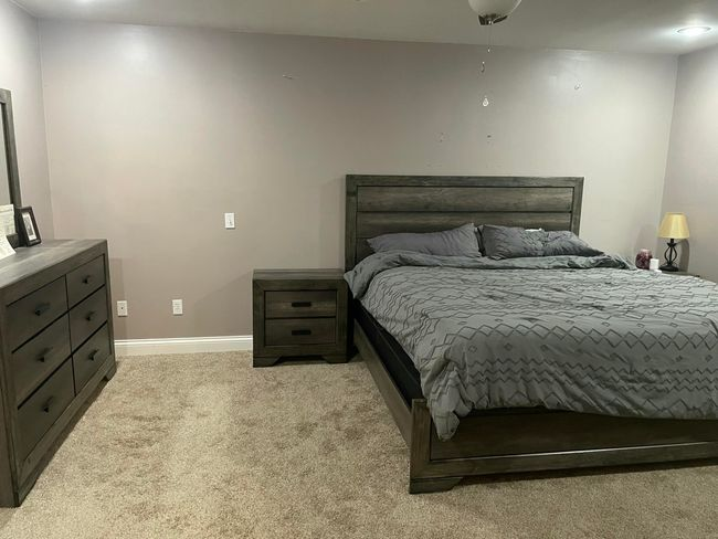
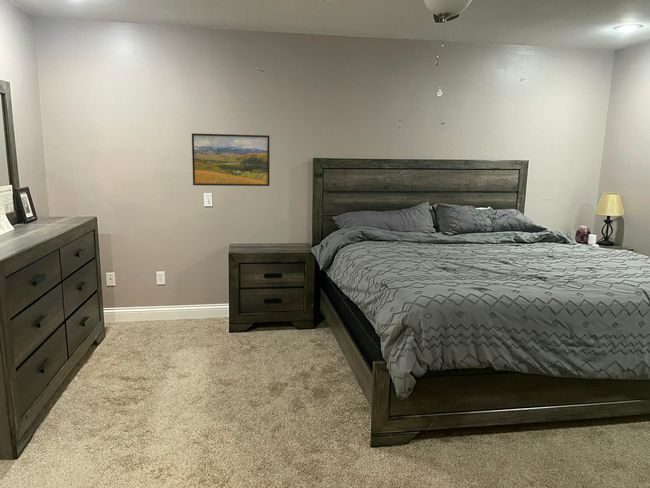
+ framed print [191,132,271,187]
